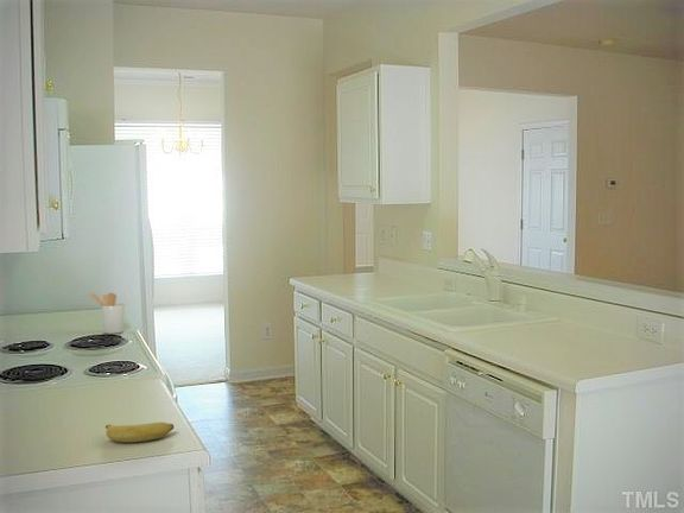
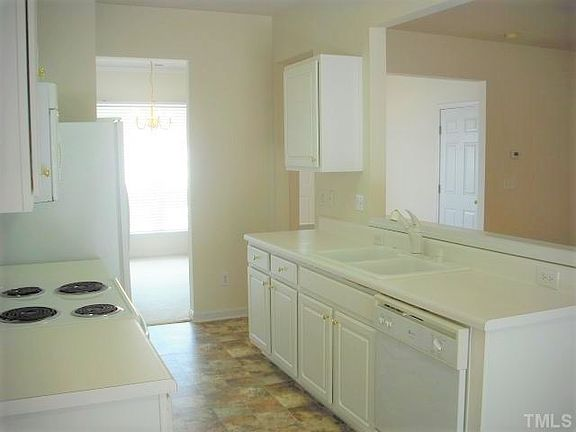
- banana [104,422,175,443]
- utensil holder [89,292,126,335]
